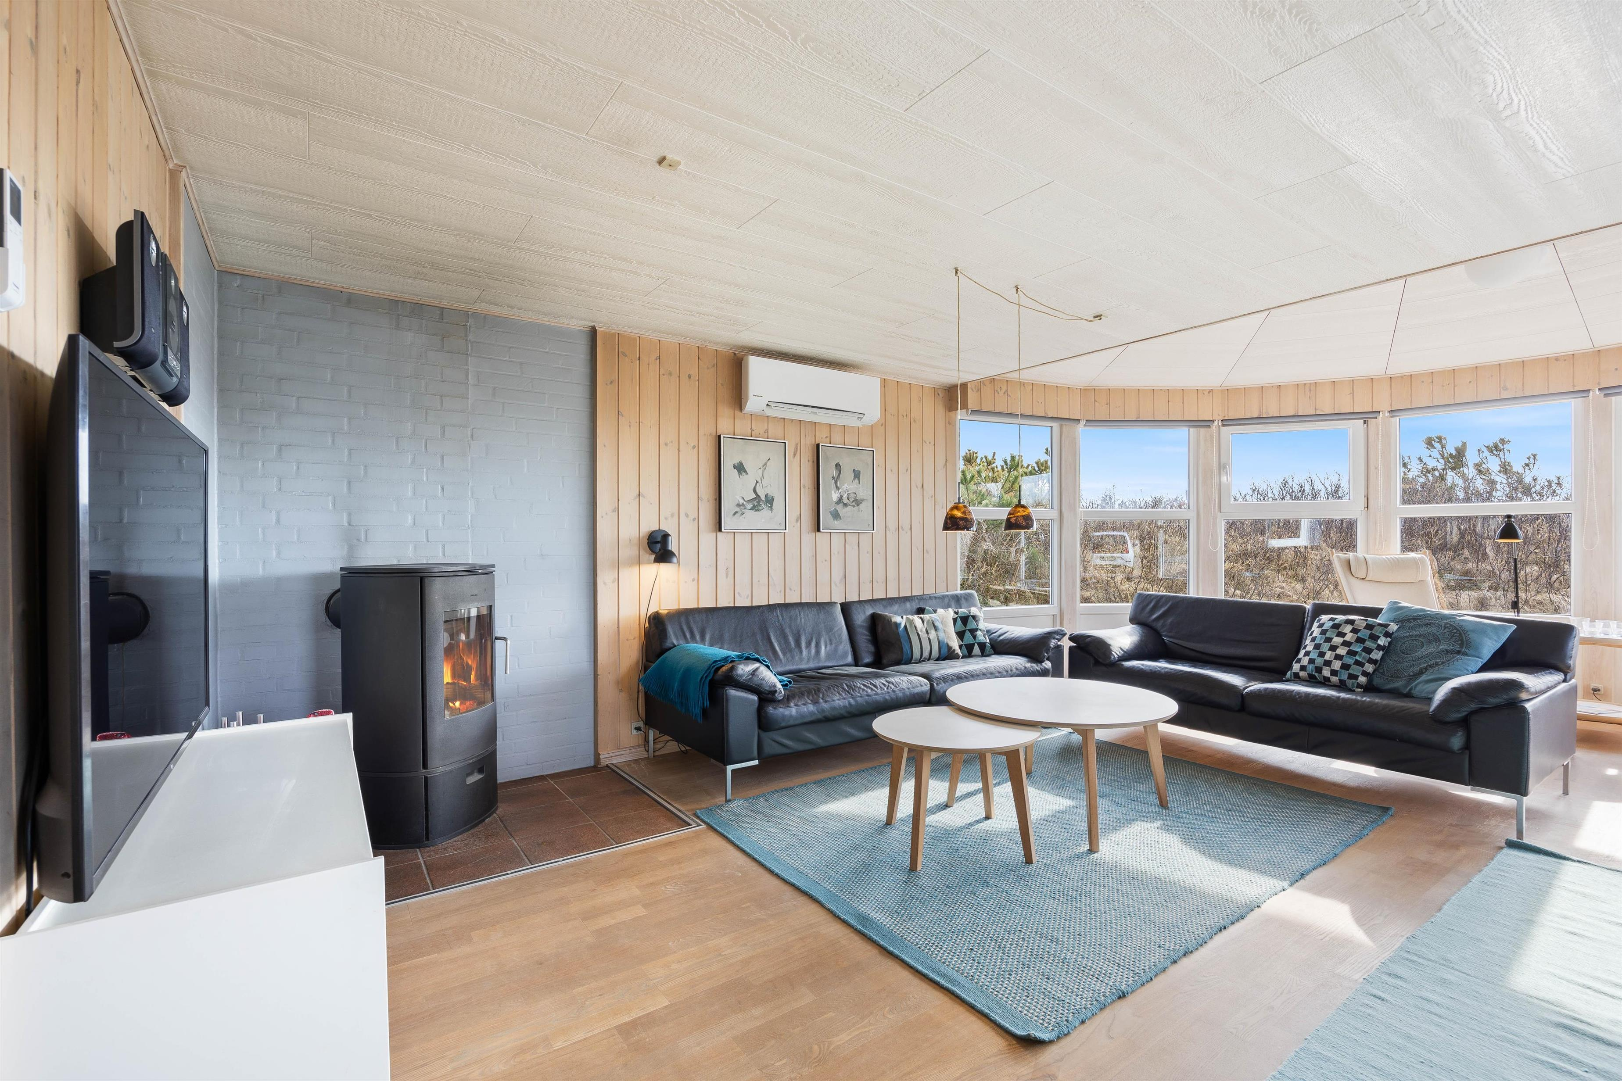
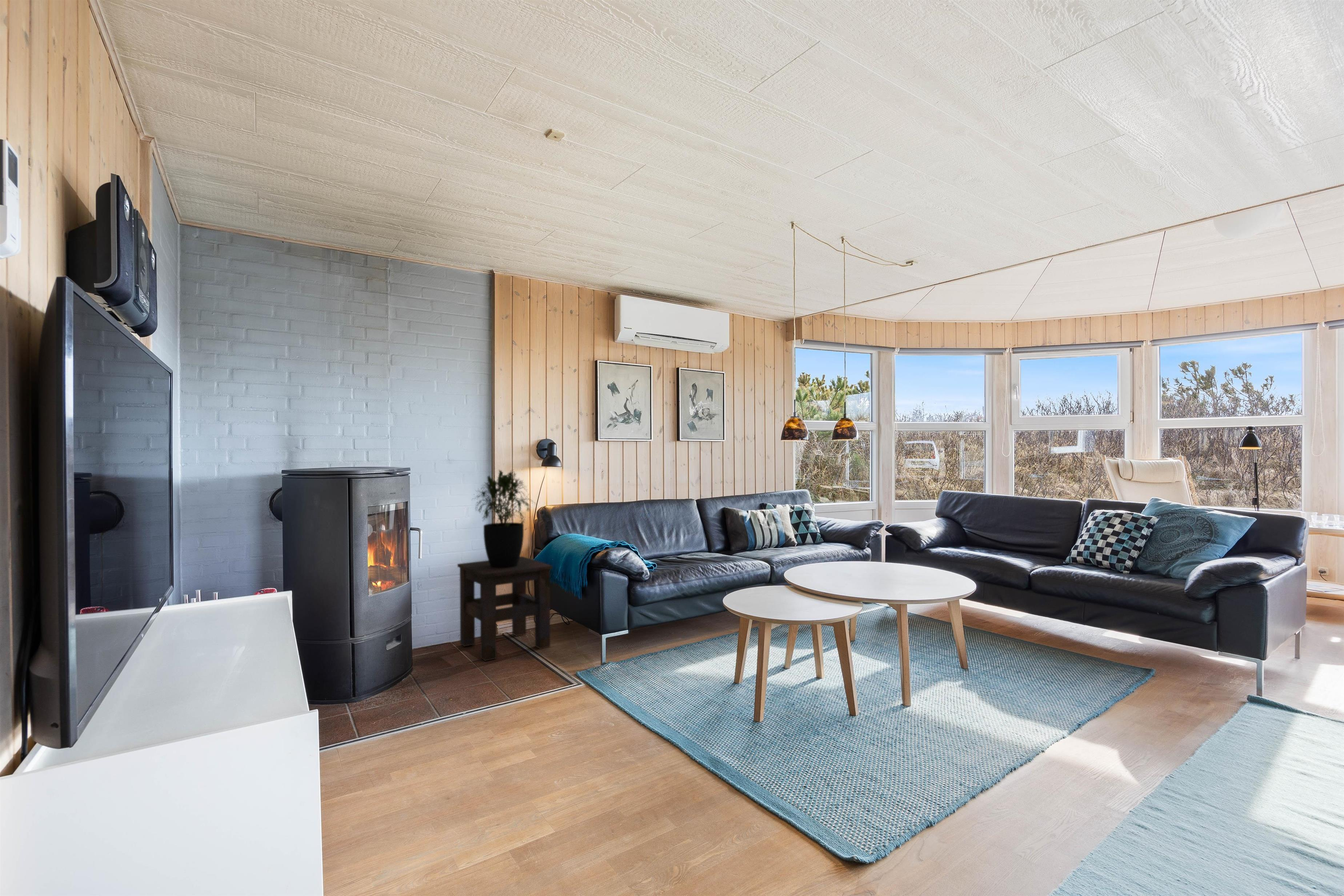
+ potted plant [471,469,537,568]
+ side table [457,556,553,661]
